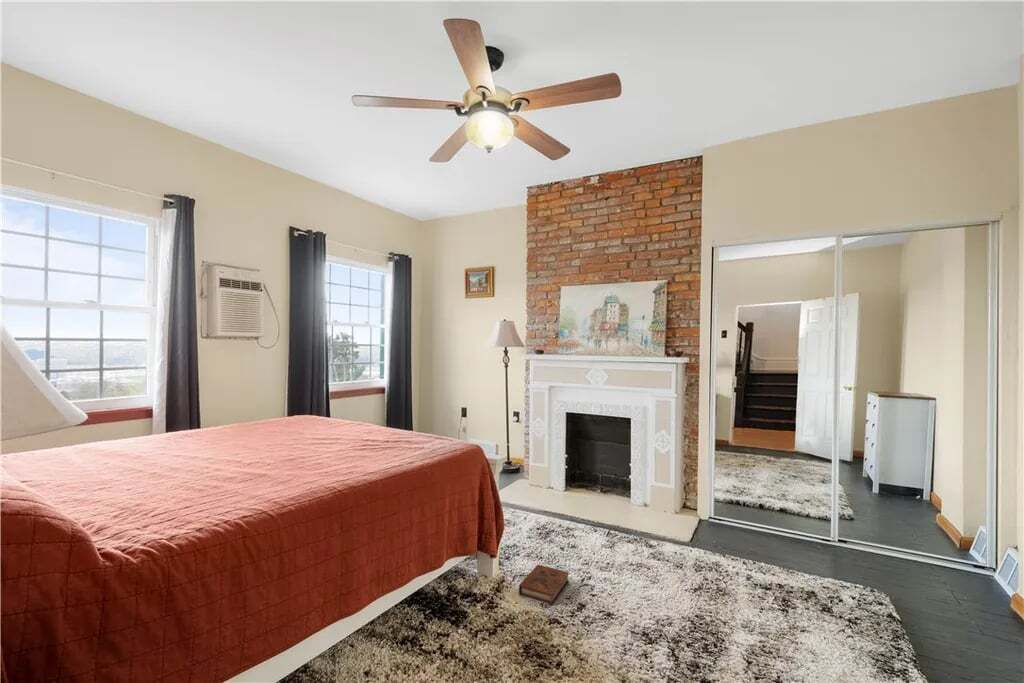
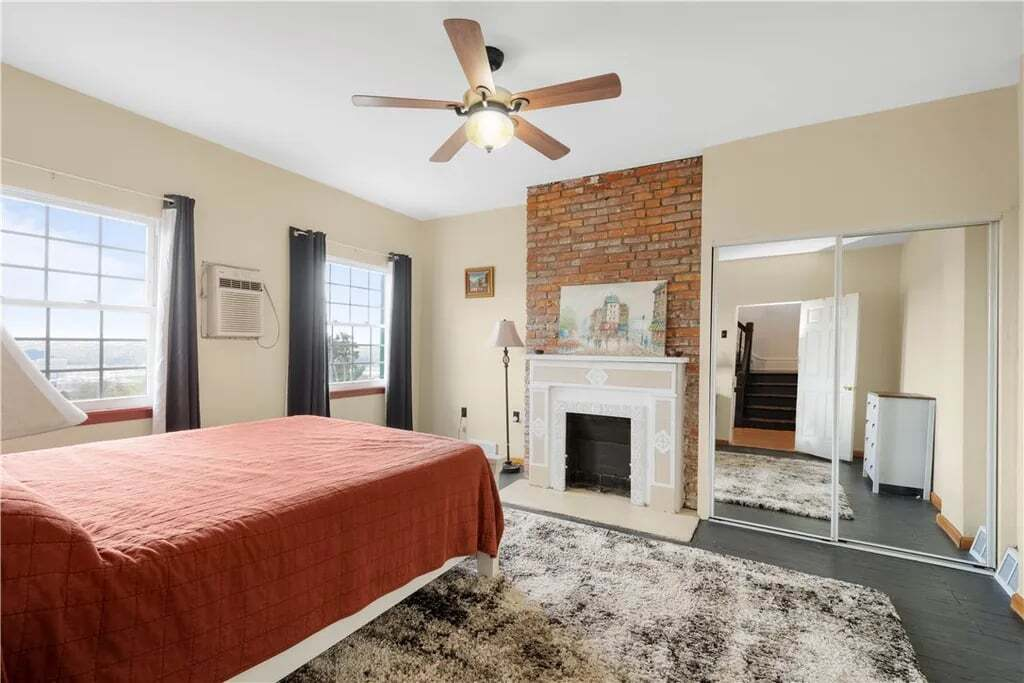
- book [518,564,570,605]
